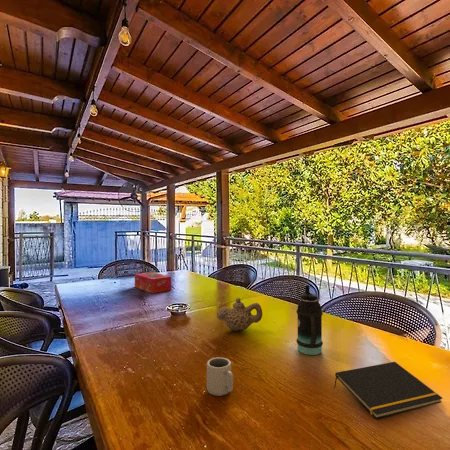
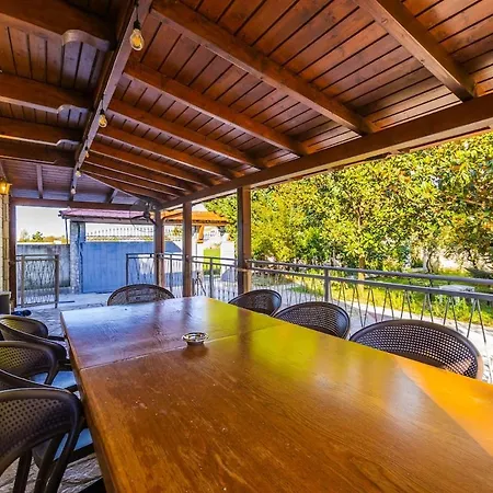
- notepad [333,361,444,420]
- teapot [216,297,263,332]
- bottle [296,285,324,356]
- cup [206,356,234,397]
- tissue box [134,271,172,294]
